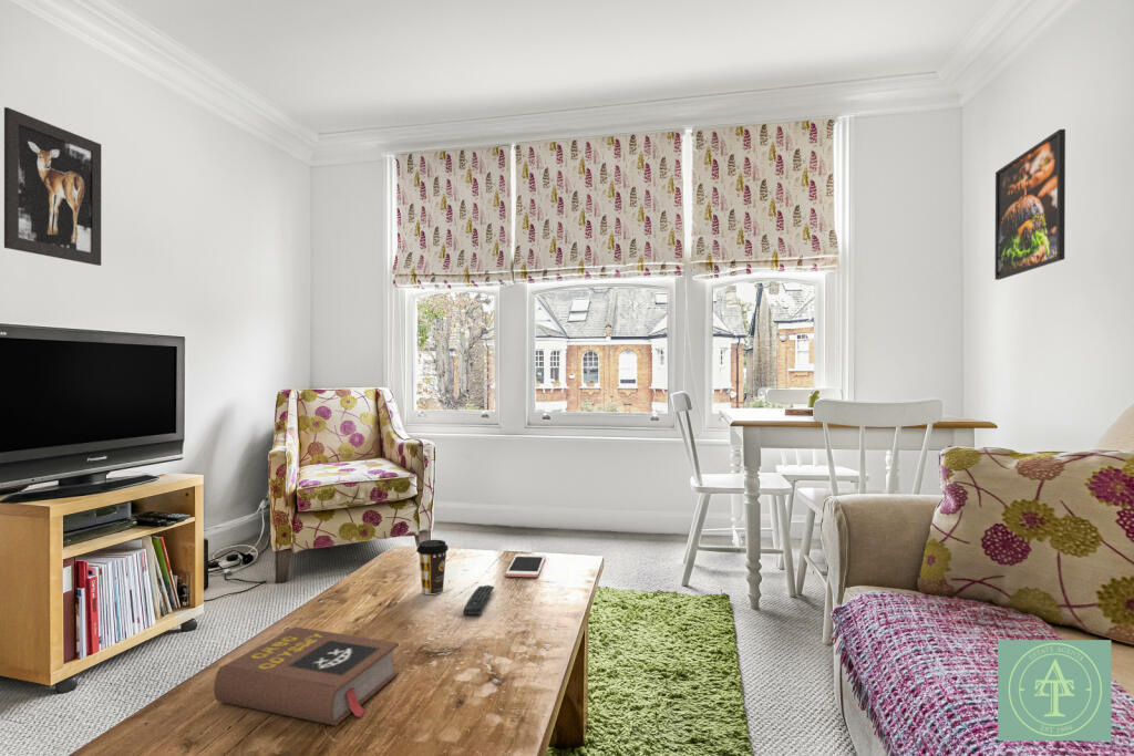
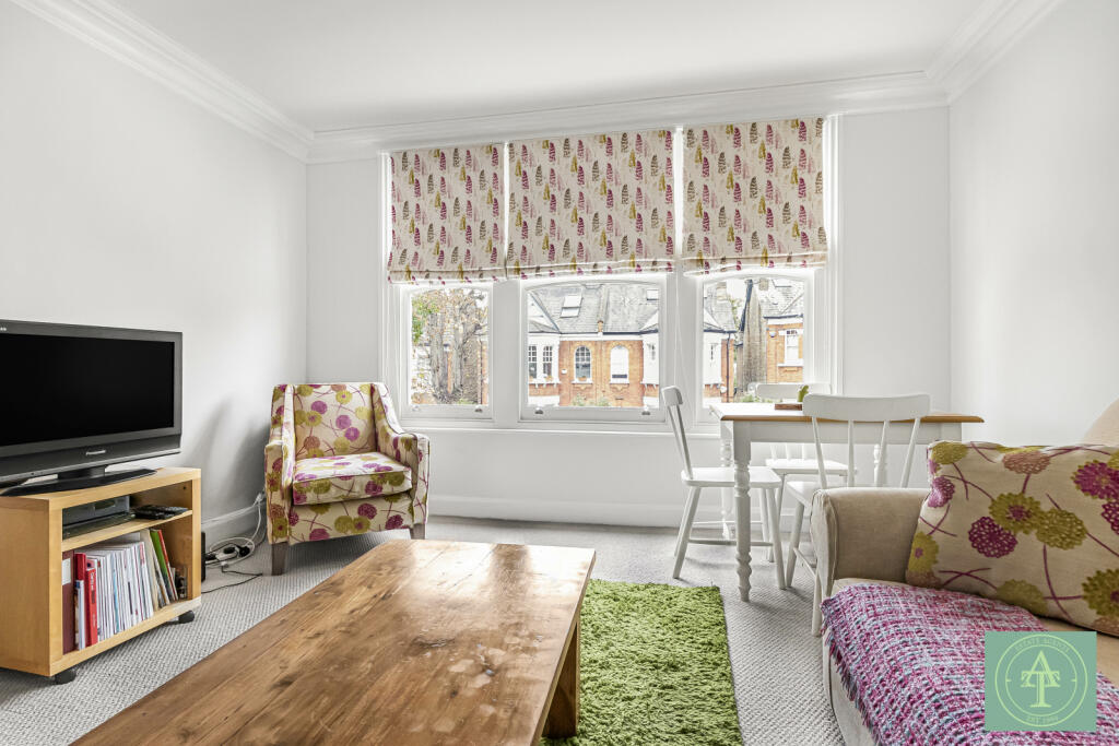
- book [213,626,400,727]
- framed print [994,128,1066,281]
- wall art [3,106,102,267]
- remote control [462,584,495,615]
- coffee cup [415,539,450,596]
- cell phone [505,552,547,578]
